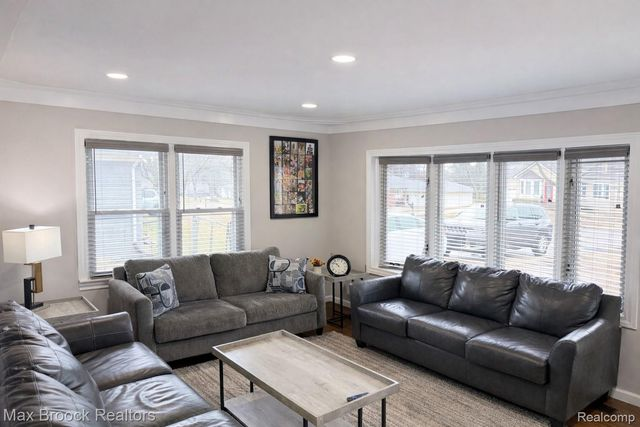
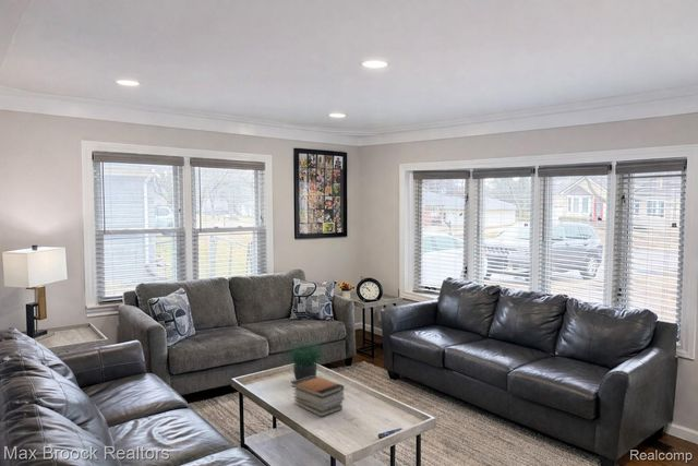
+ potted plant [278,332,329,380]
+ book stack [290,375,345,418]
